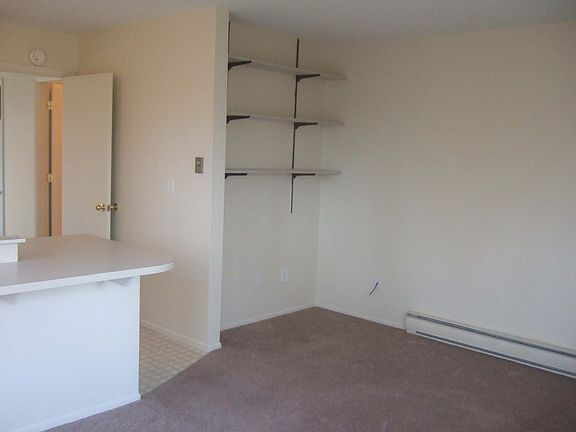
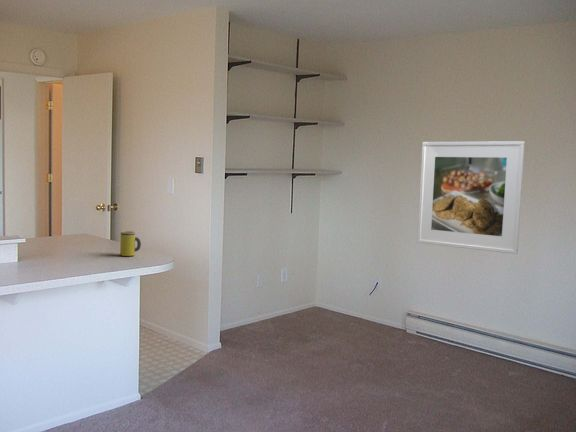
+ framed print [416,140,526,255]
+ mug [119,230,142,257]
